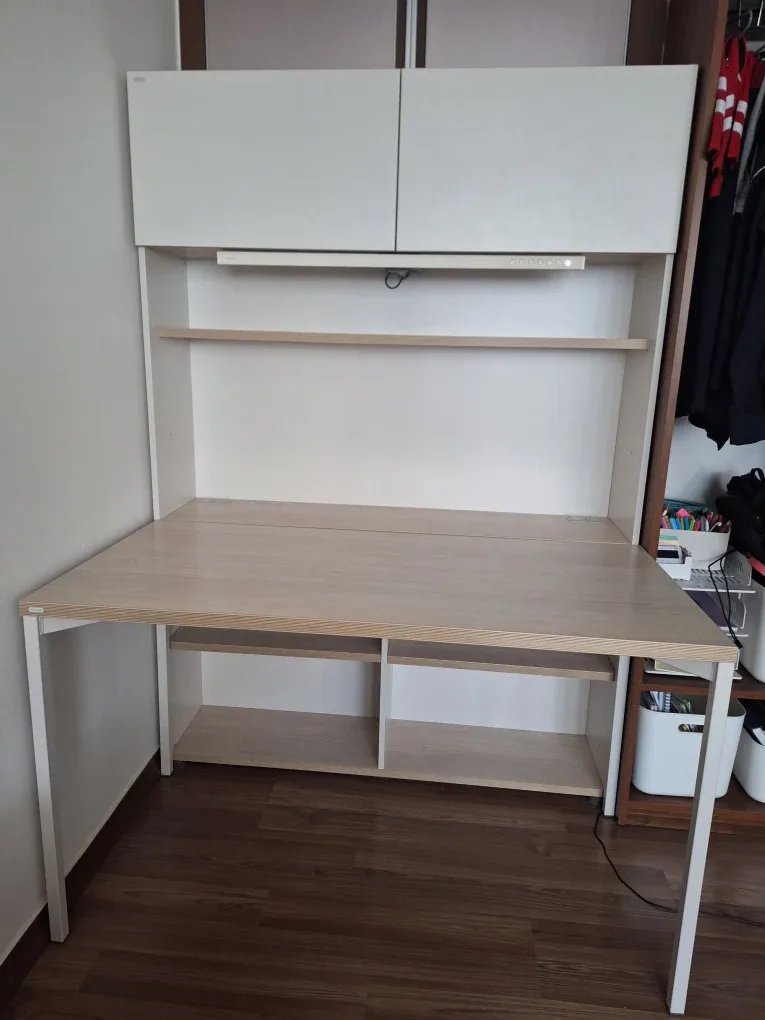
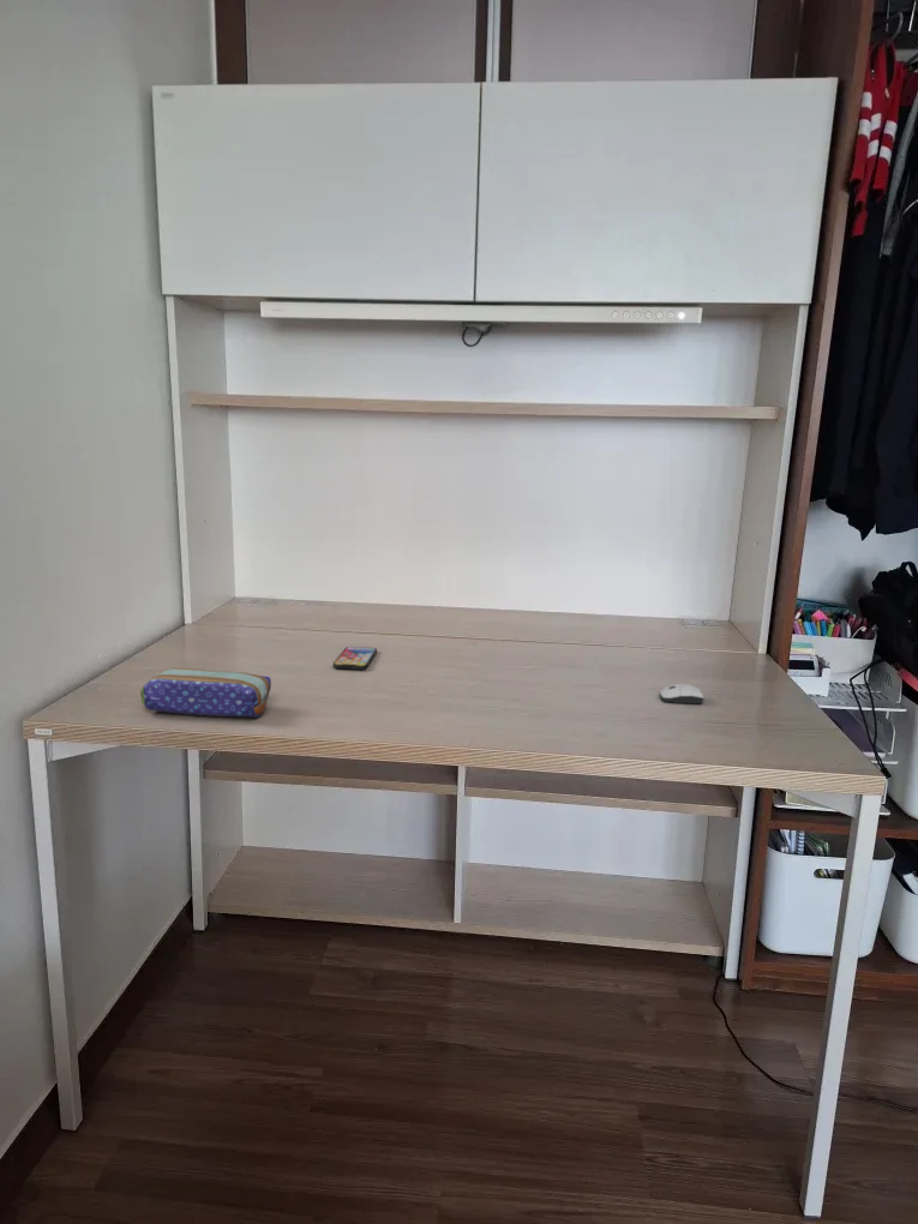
+ pencil case [139,667,272,719]
+ computer mouse [659,683,706,706]
+ smartphone [332,646,378,671]
